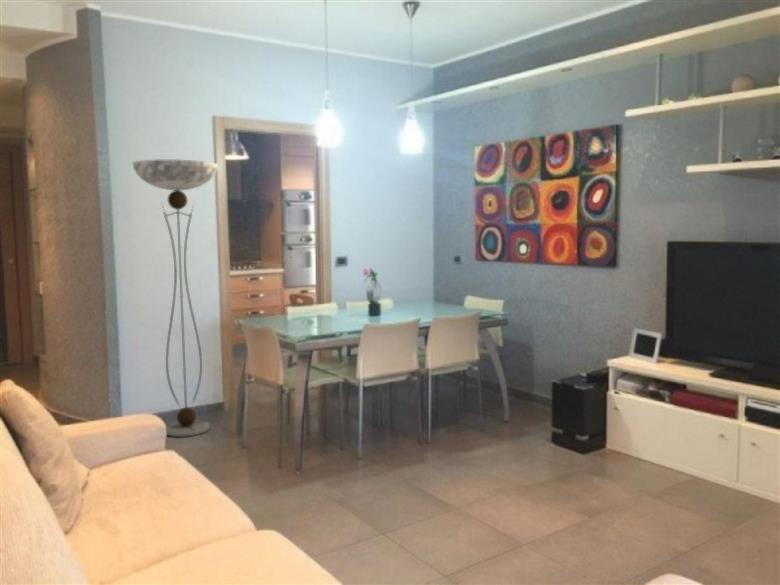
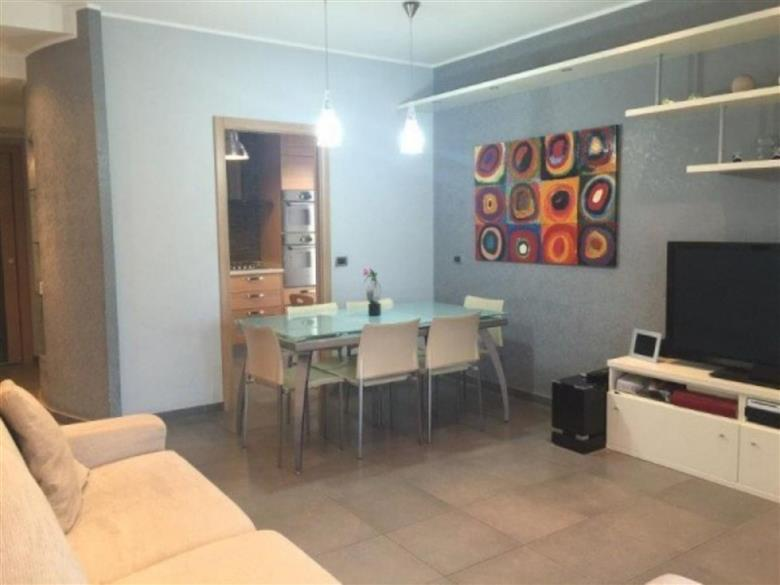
- floor lamp [132,159,219,438]
